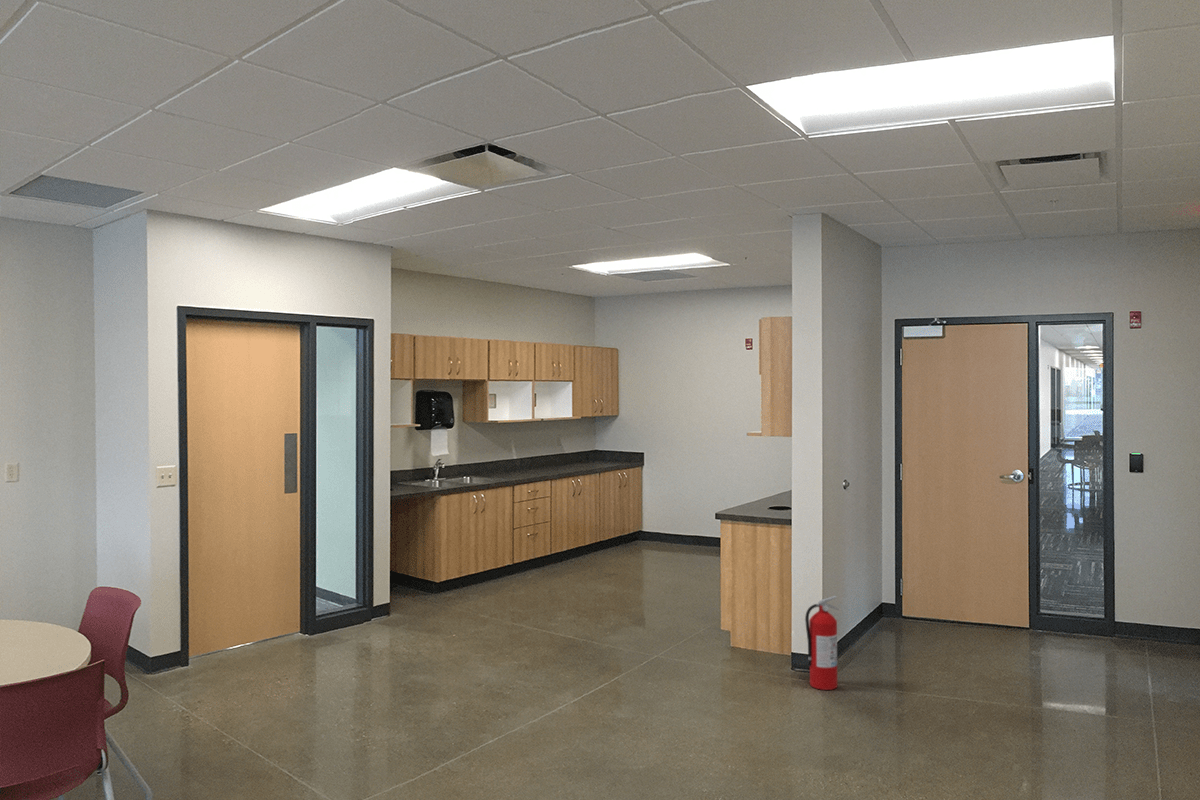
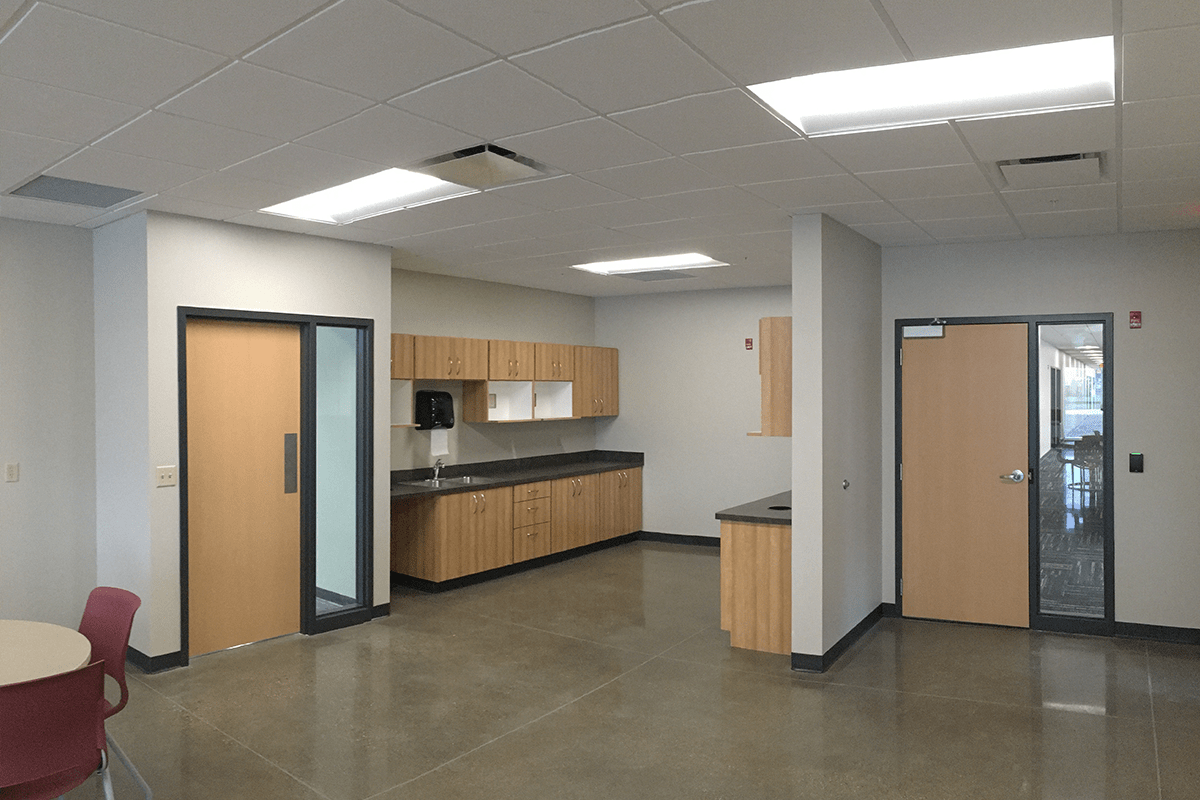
- fire extinguisher [804,595,840,691]
